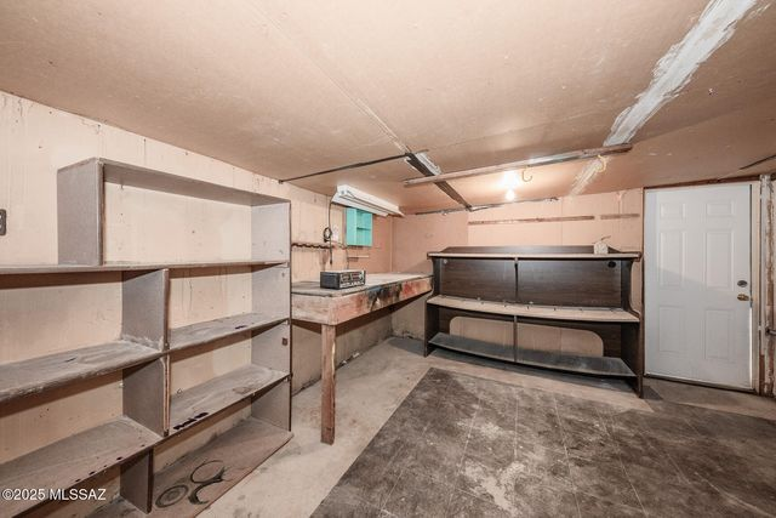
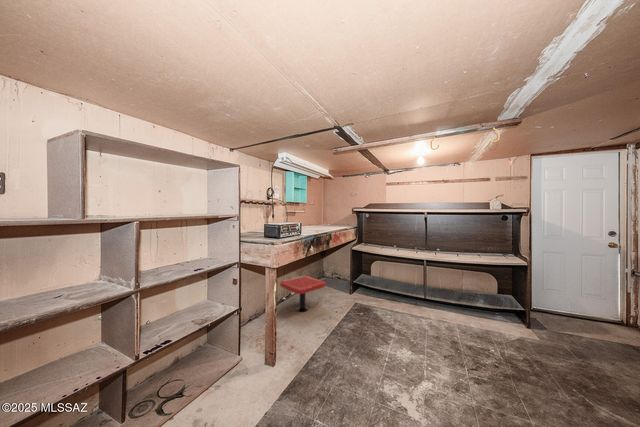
+ pedestal table [279,275,326,313]
